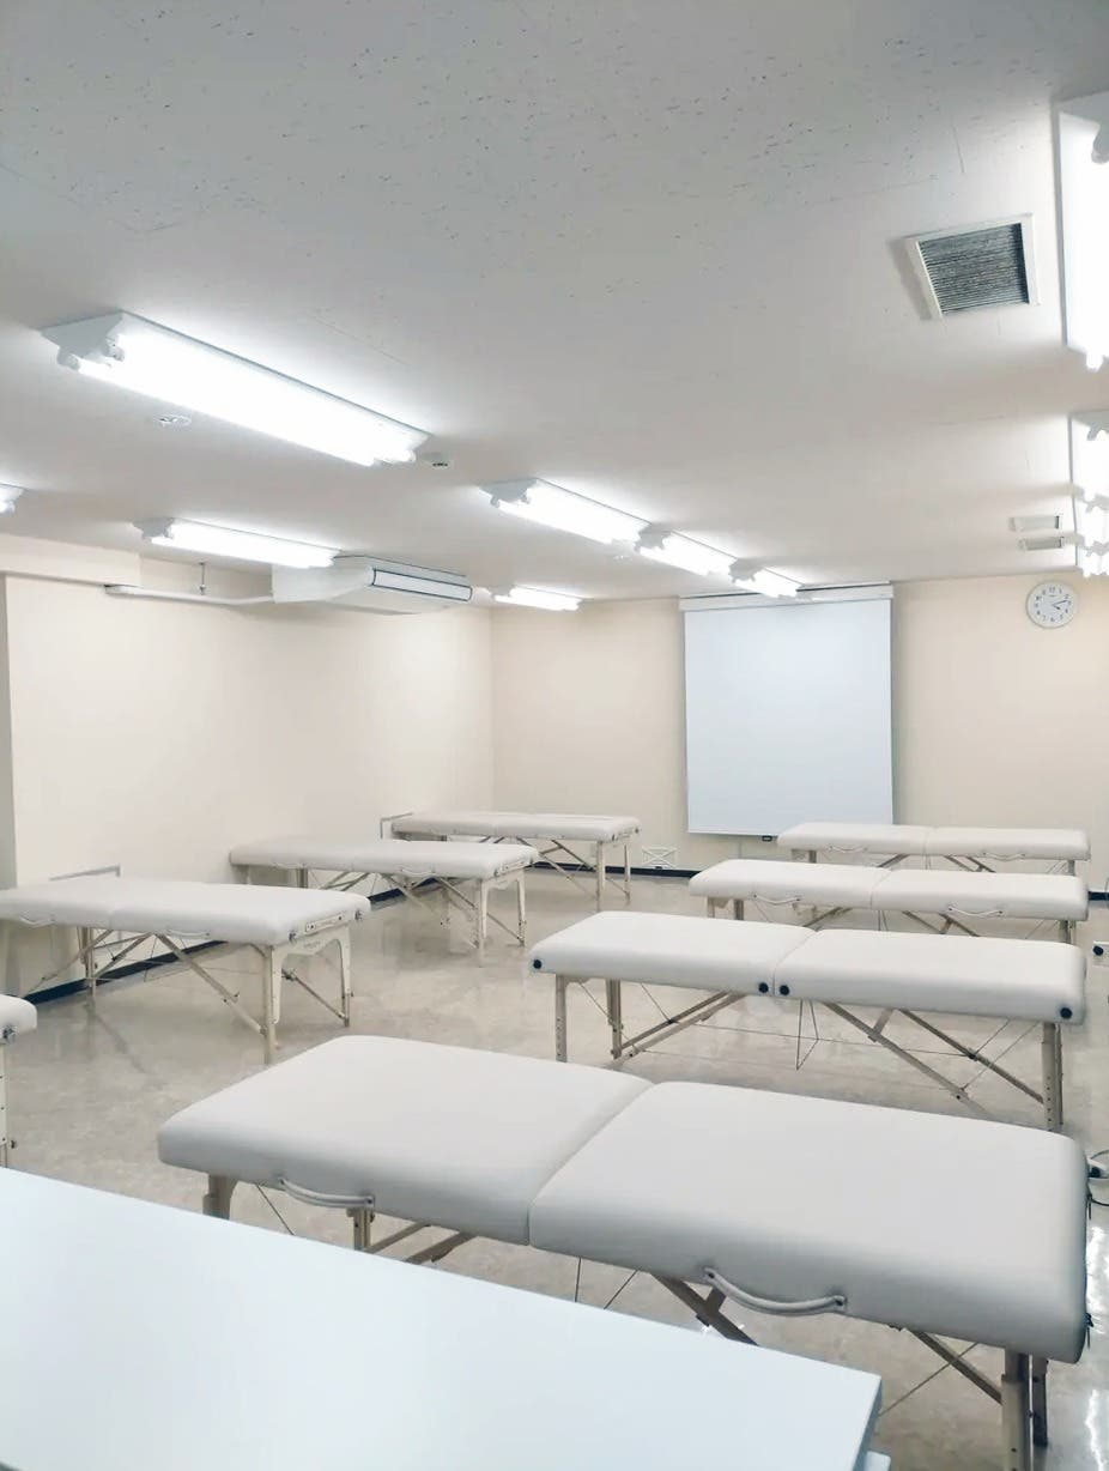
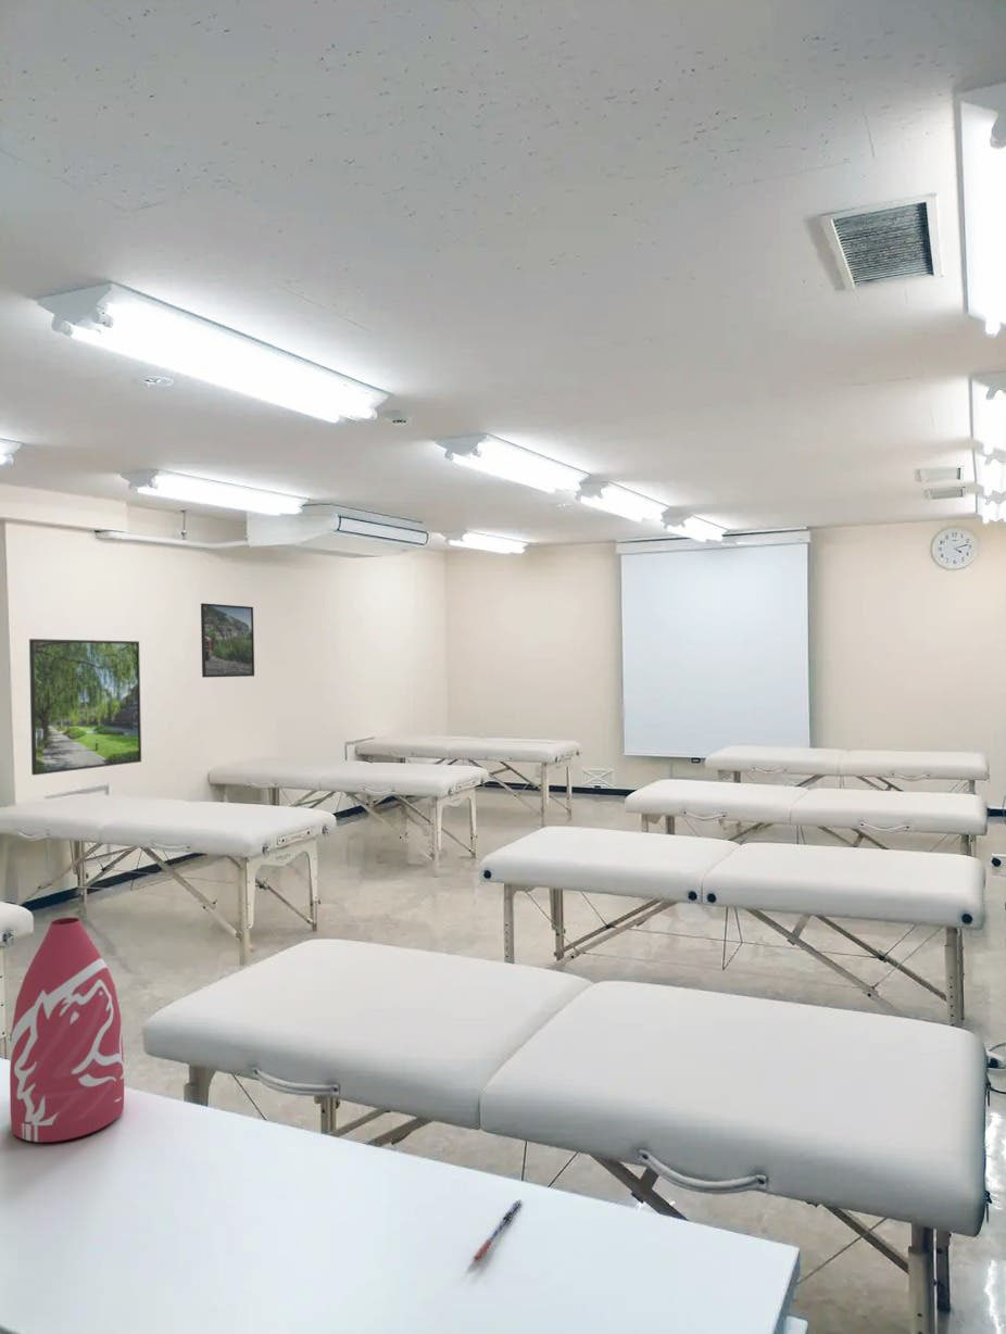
+ pen [471,1198,525,1263]
+ bottle [9,917,125,1143]
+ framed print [28,638,142,777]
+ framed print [200,602,255,678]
